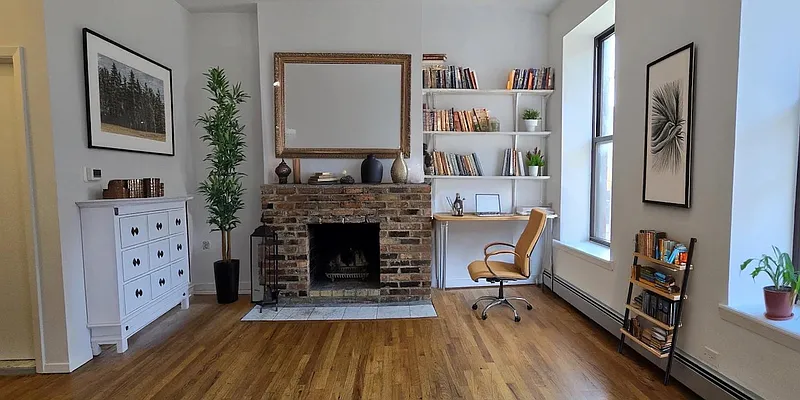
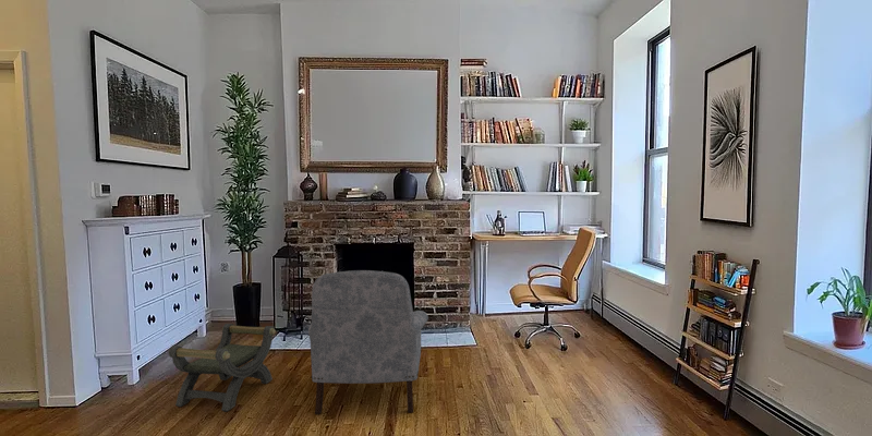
+ armchair [307,269,429,415]
+ stool [167,323,277,413]
